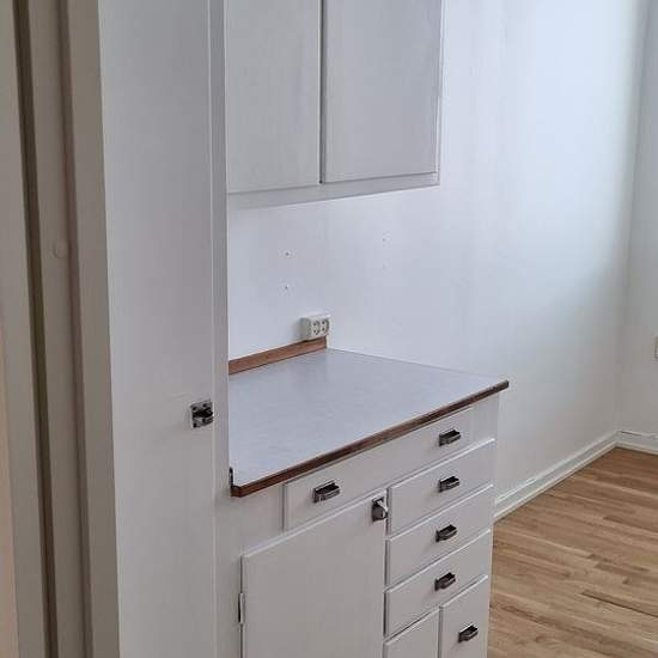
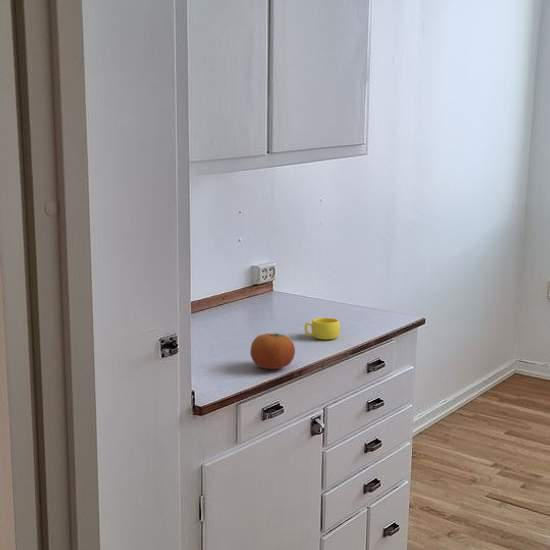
+ cup [304,317,341,340]
+ fruit [249,332,296,370]
